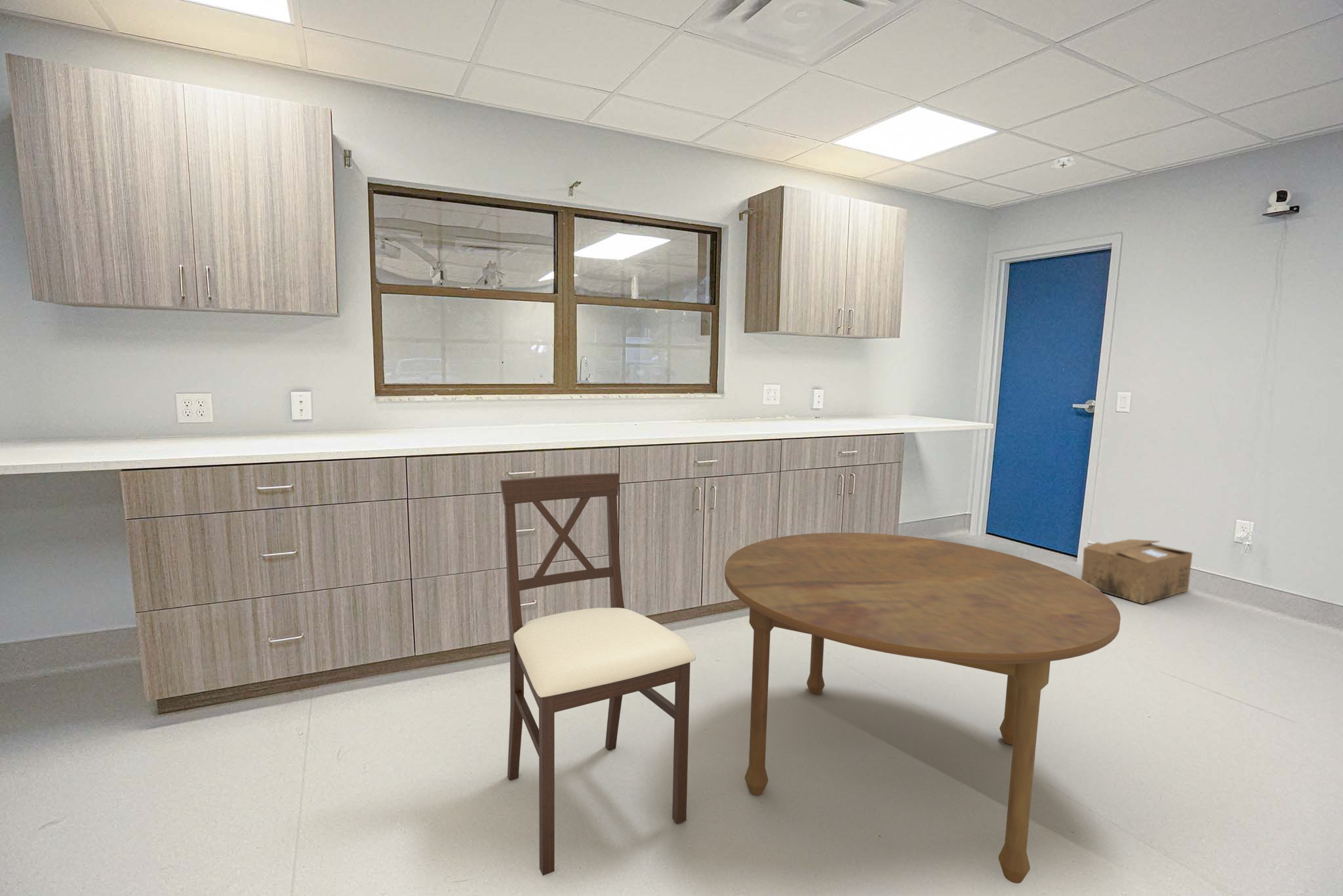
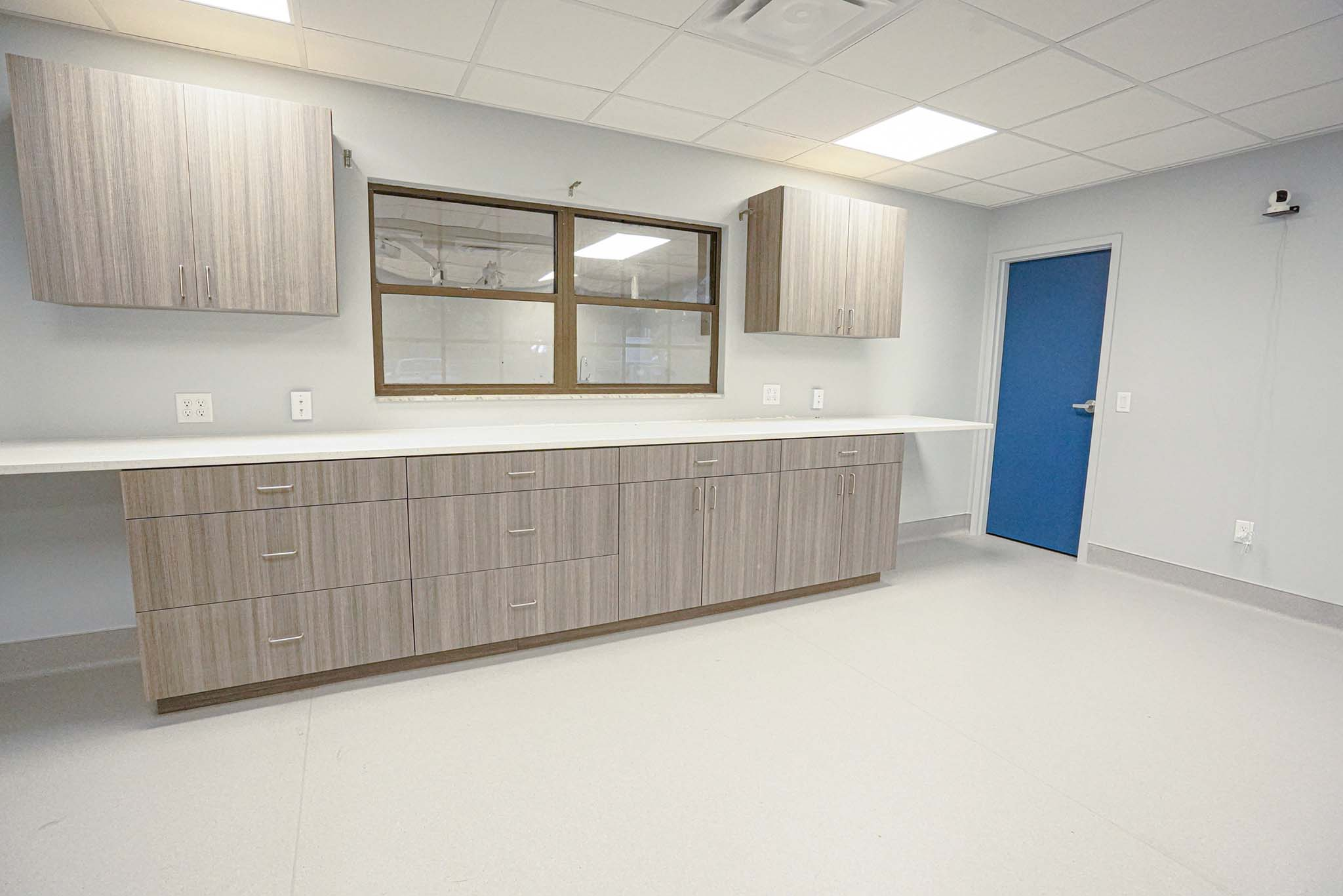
- chair [500,473,696,876]
- cardboard box [1081,539,1193,605]
- dining table [724,532,1121,884]
- smoke detector [1050,157,1075,170]
